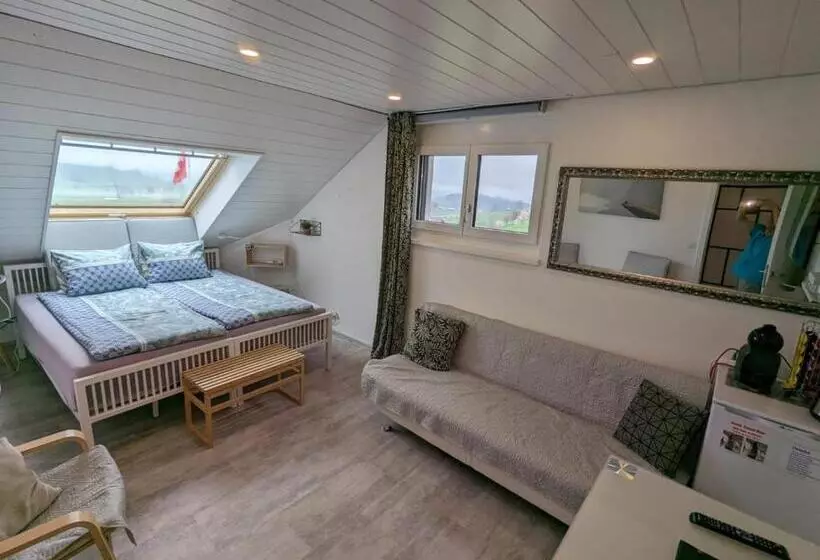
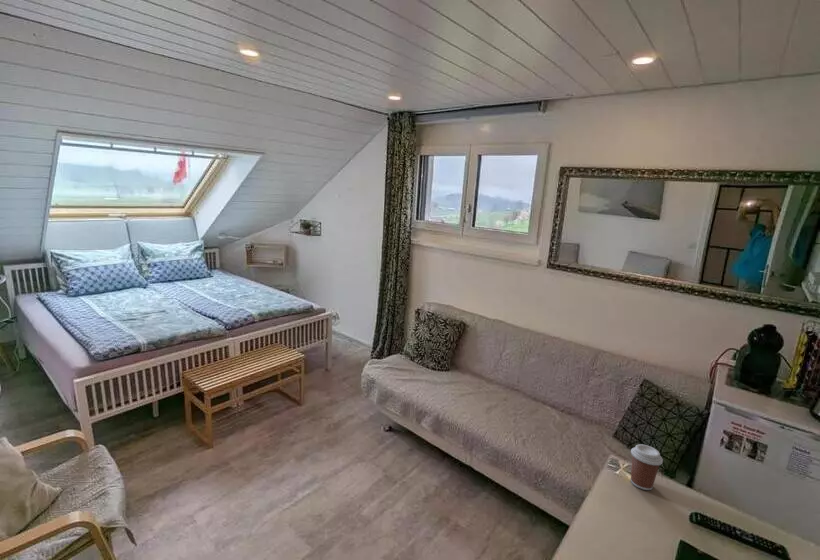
+ coffee cup [630,443,664,491]
